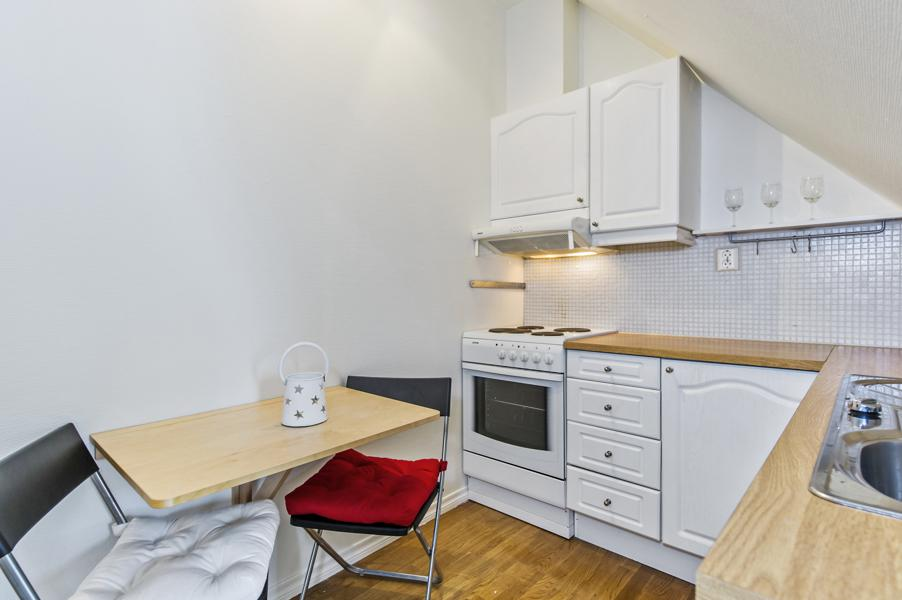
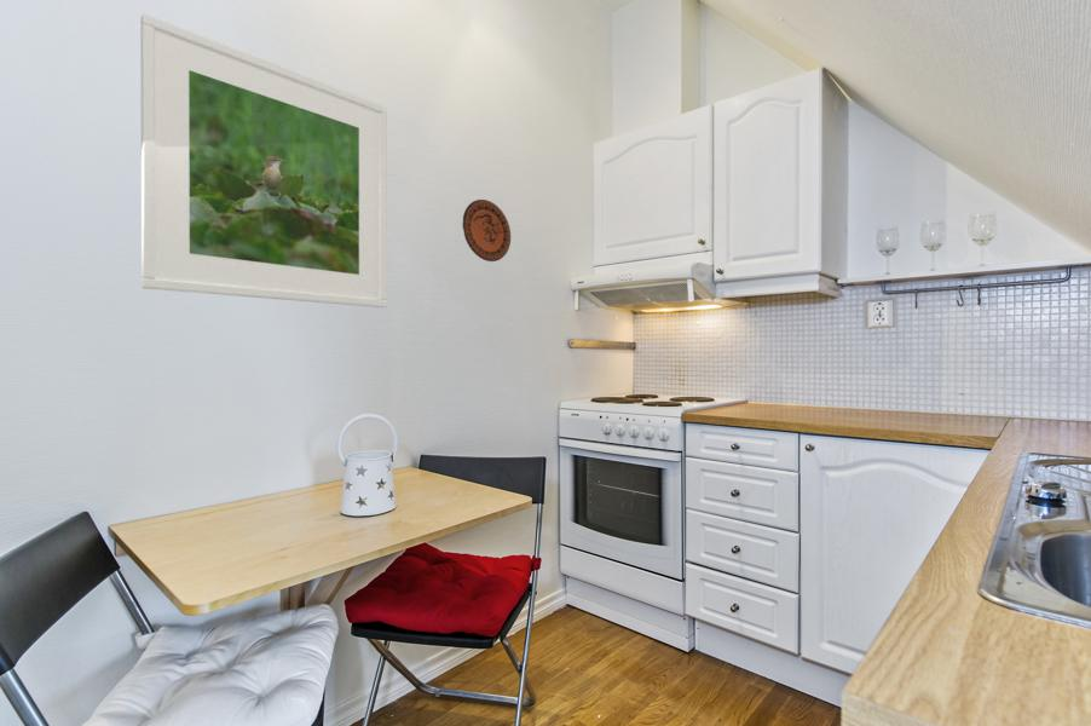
+ decorative plate [461,198,512,263]
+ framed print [139,13,388,309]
